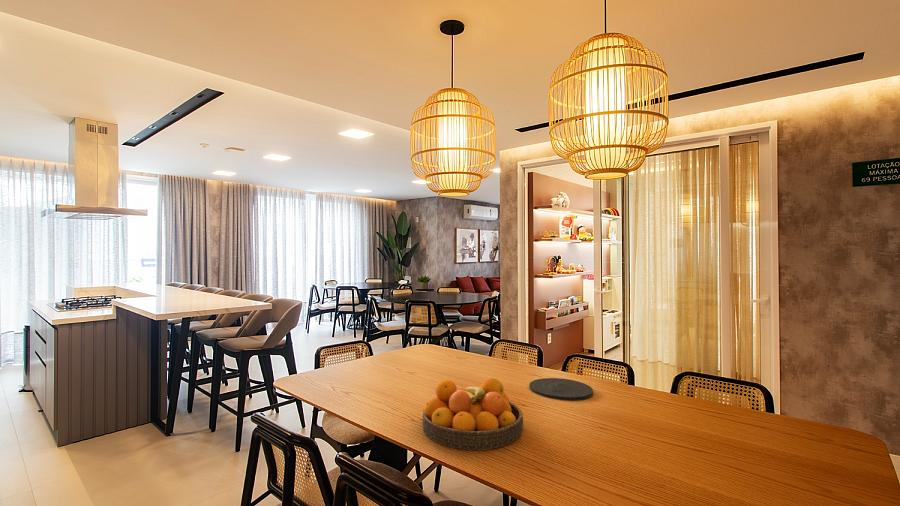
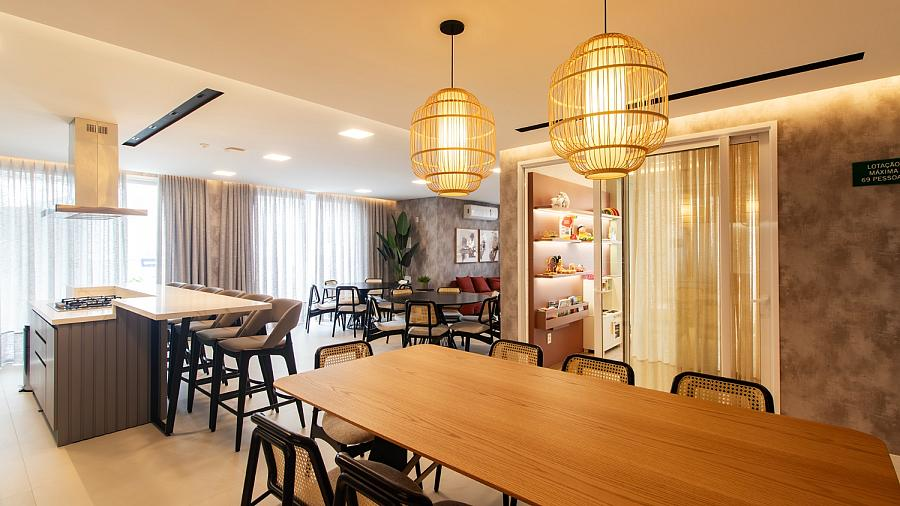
- plate [528,377,594,401]
- fruit bowl [422,377,524,451]
